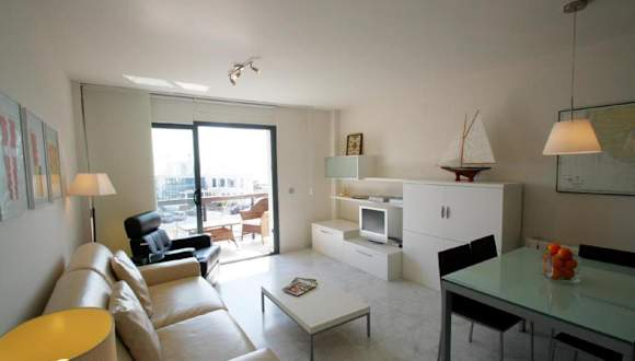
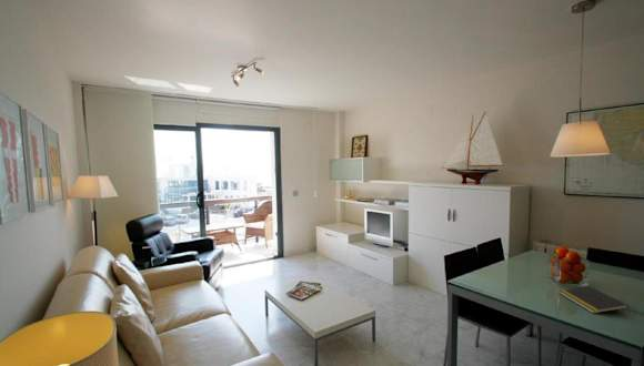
+ notepad [559,285,630,315]
